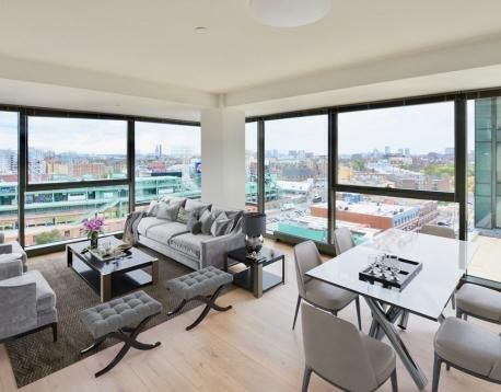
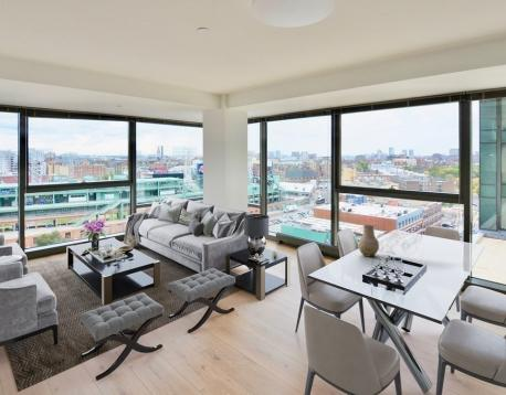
+ vase [357,224,380,258]
